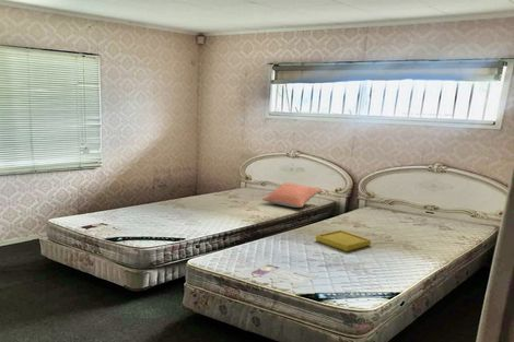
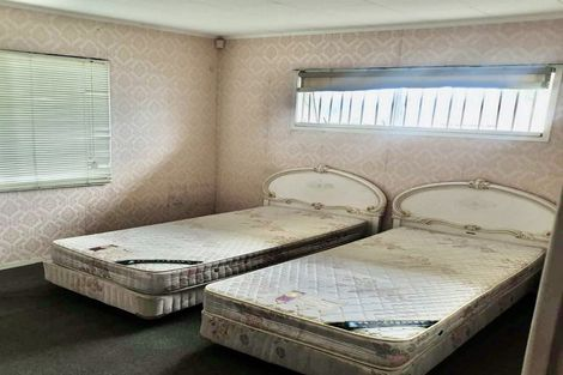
- pillow [261,182,323,209]
- serving tray [314,229,372,252]
